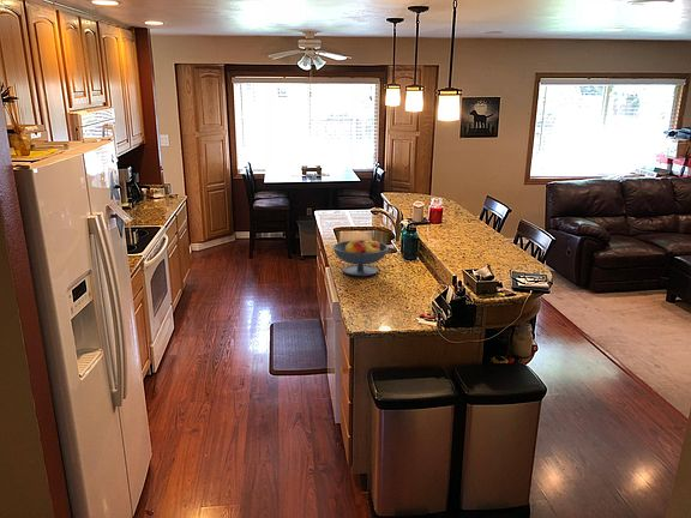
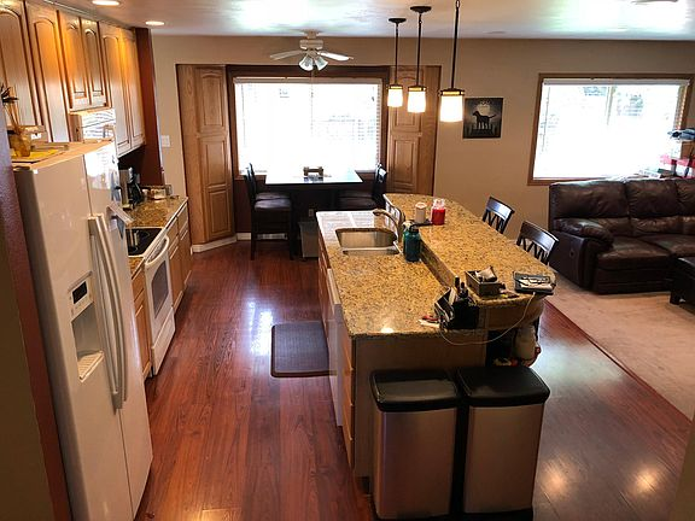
- fruit bowl [332,237,390,277]
